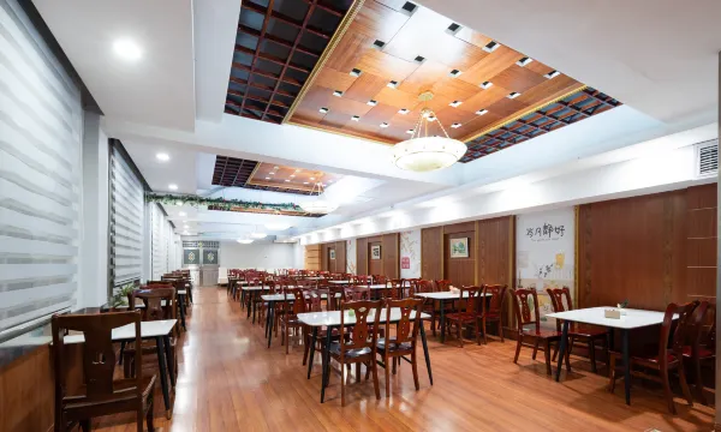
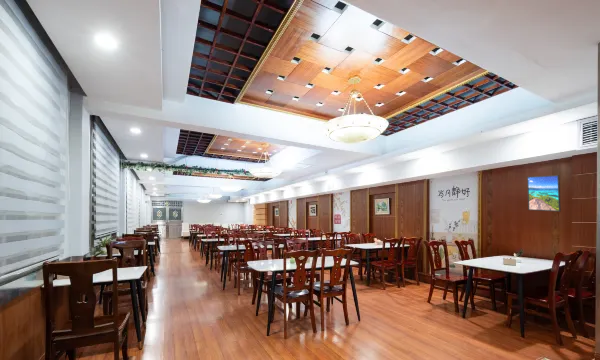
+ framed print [526,174,562,213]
